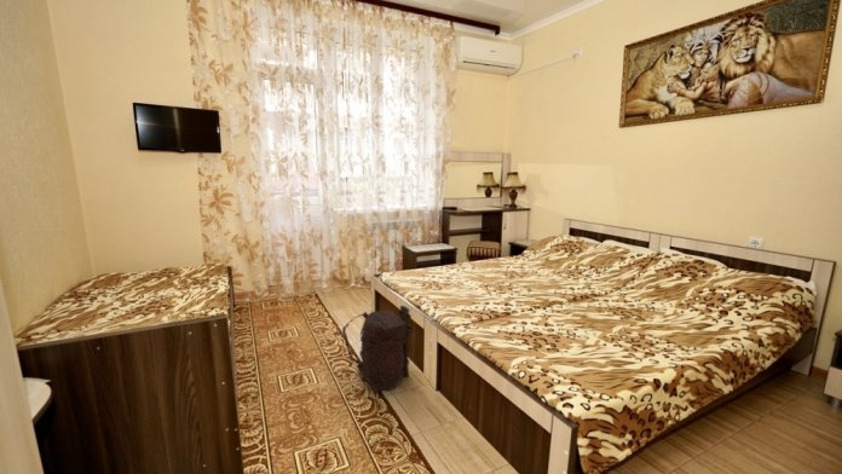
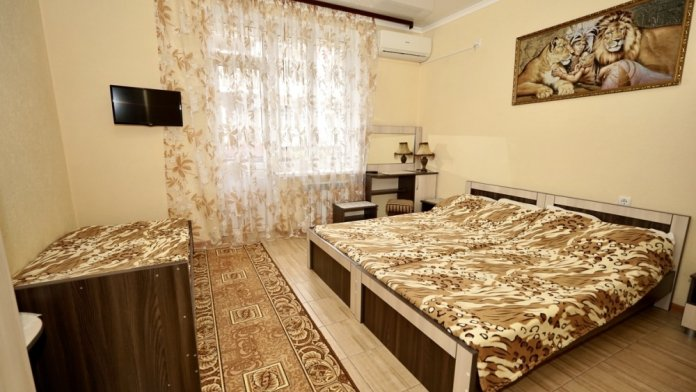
- backpack [341,305,415,394]
